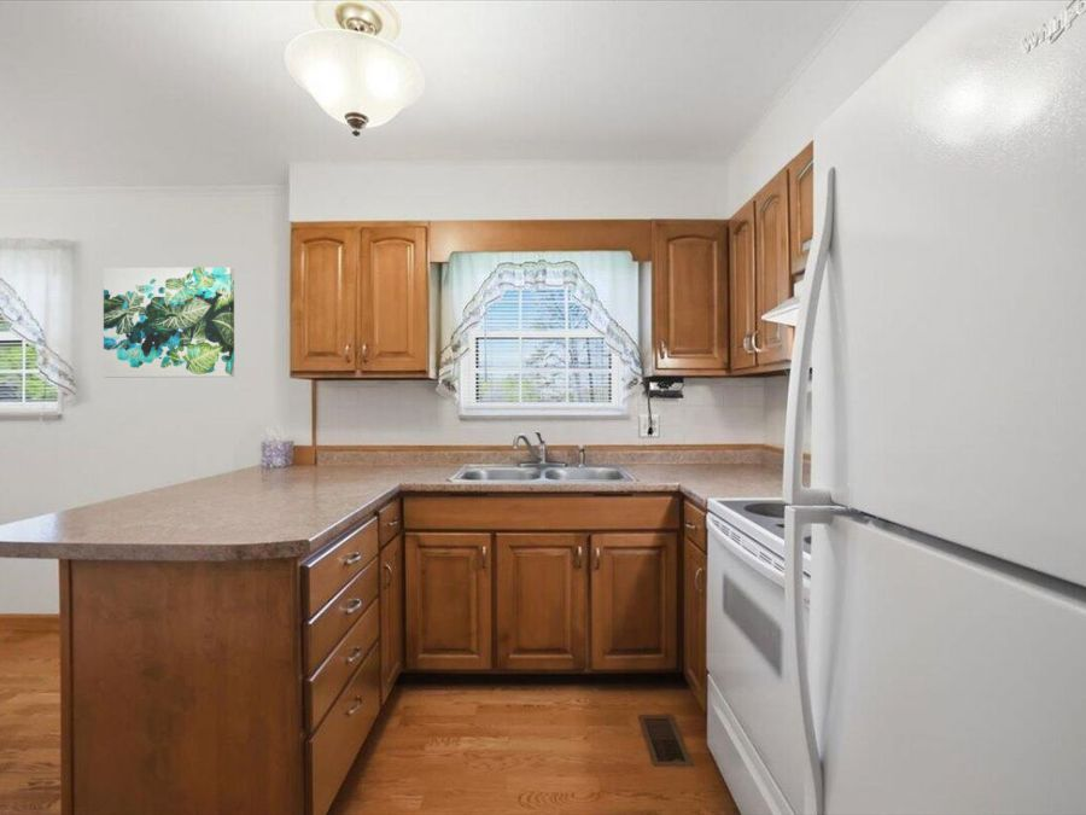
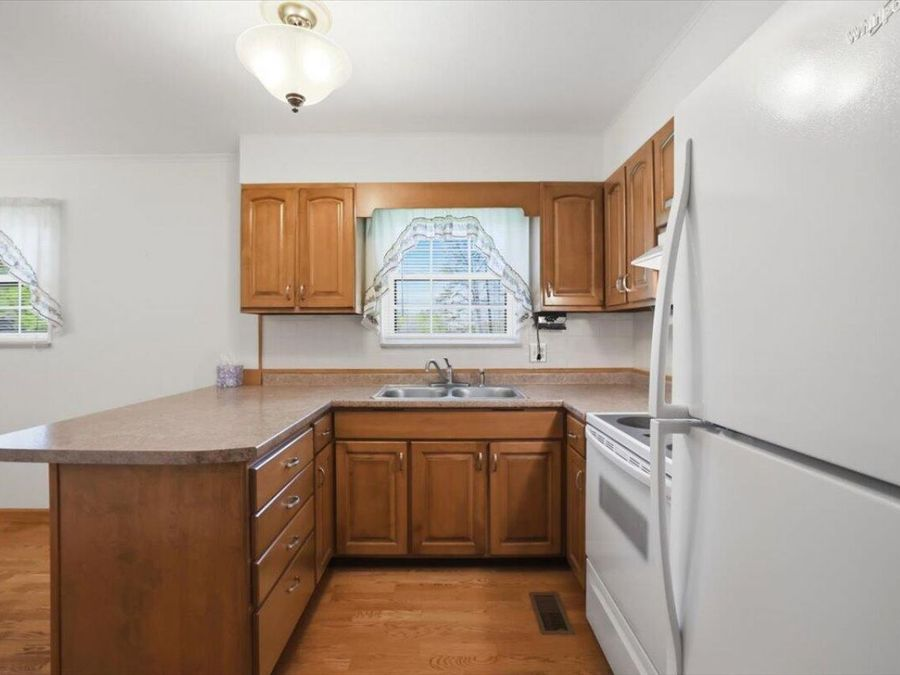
- wall art [103,266,235,379]
